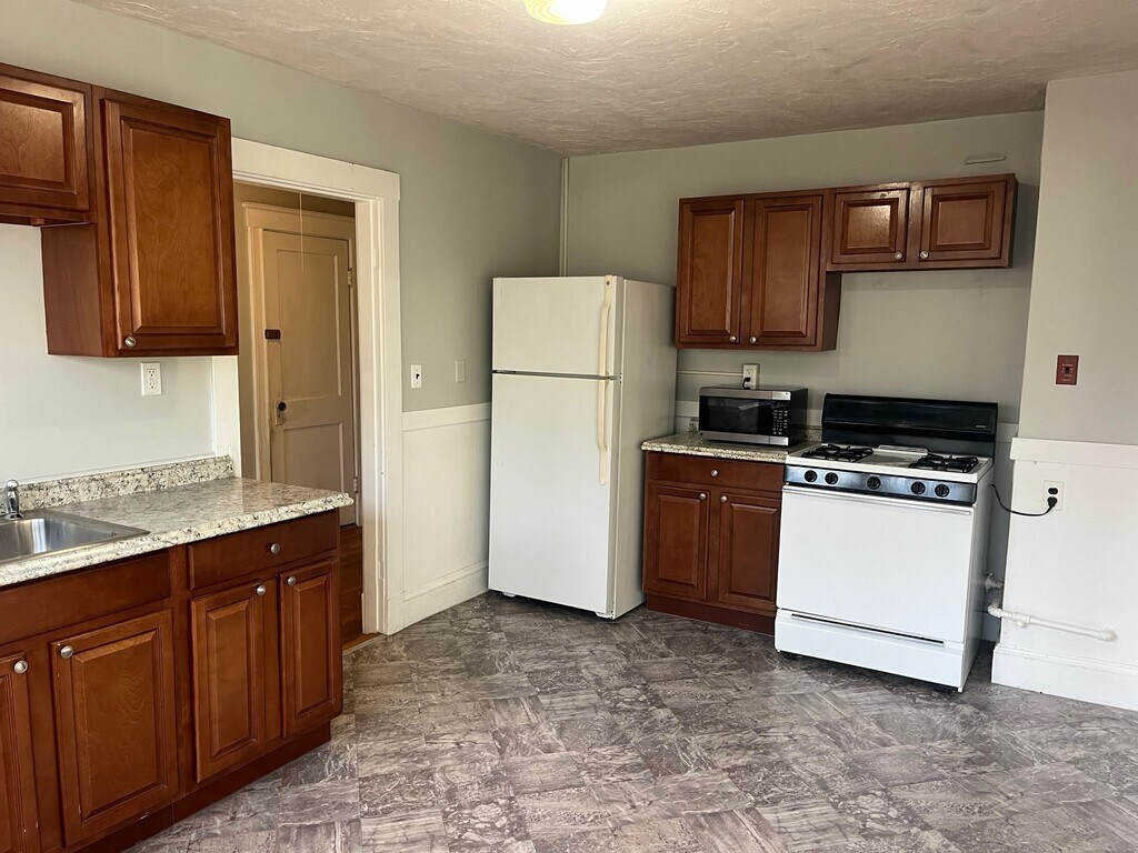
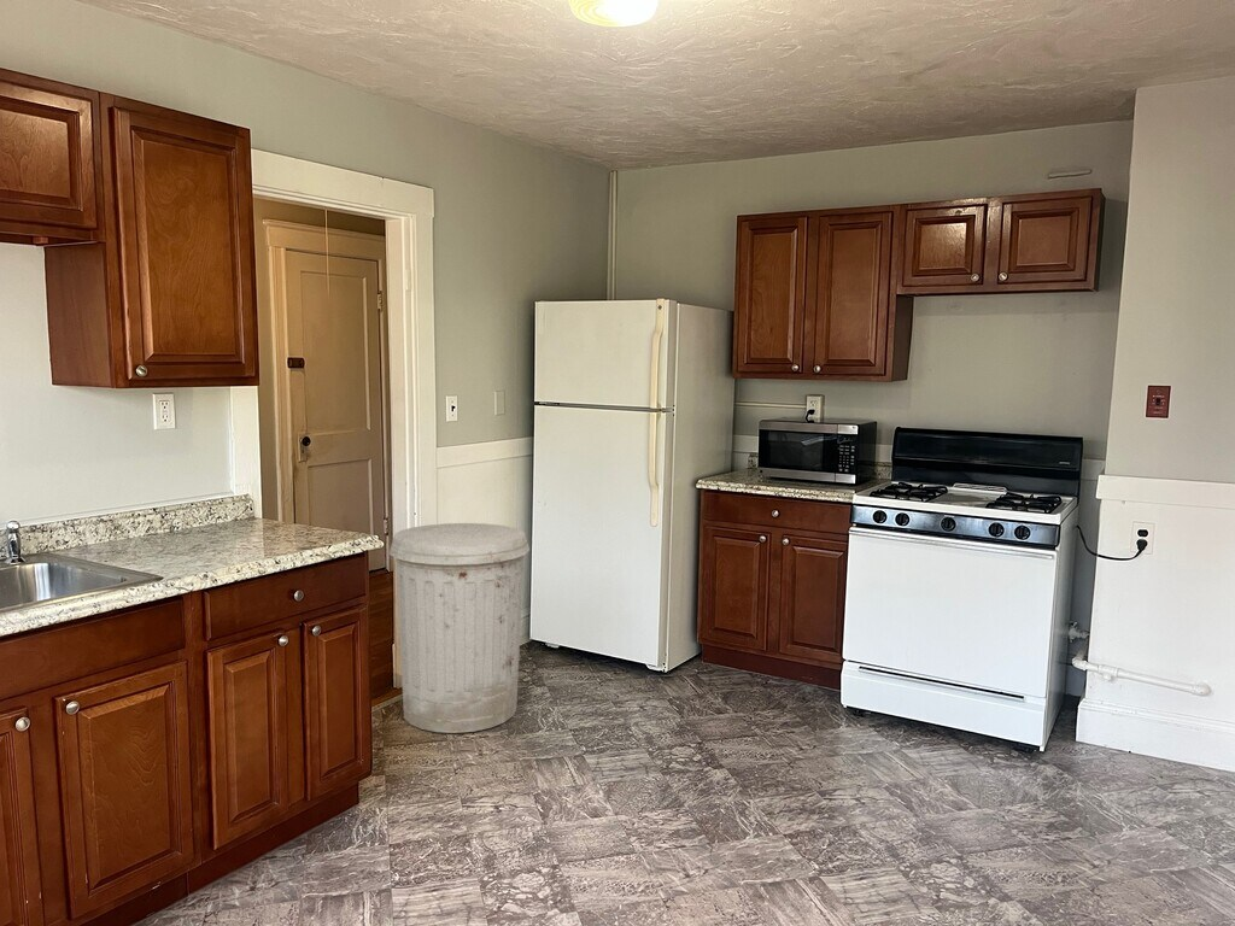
+ trash can [388,522,531,734]
